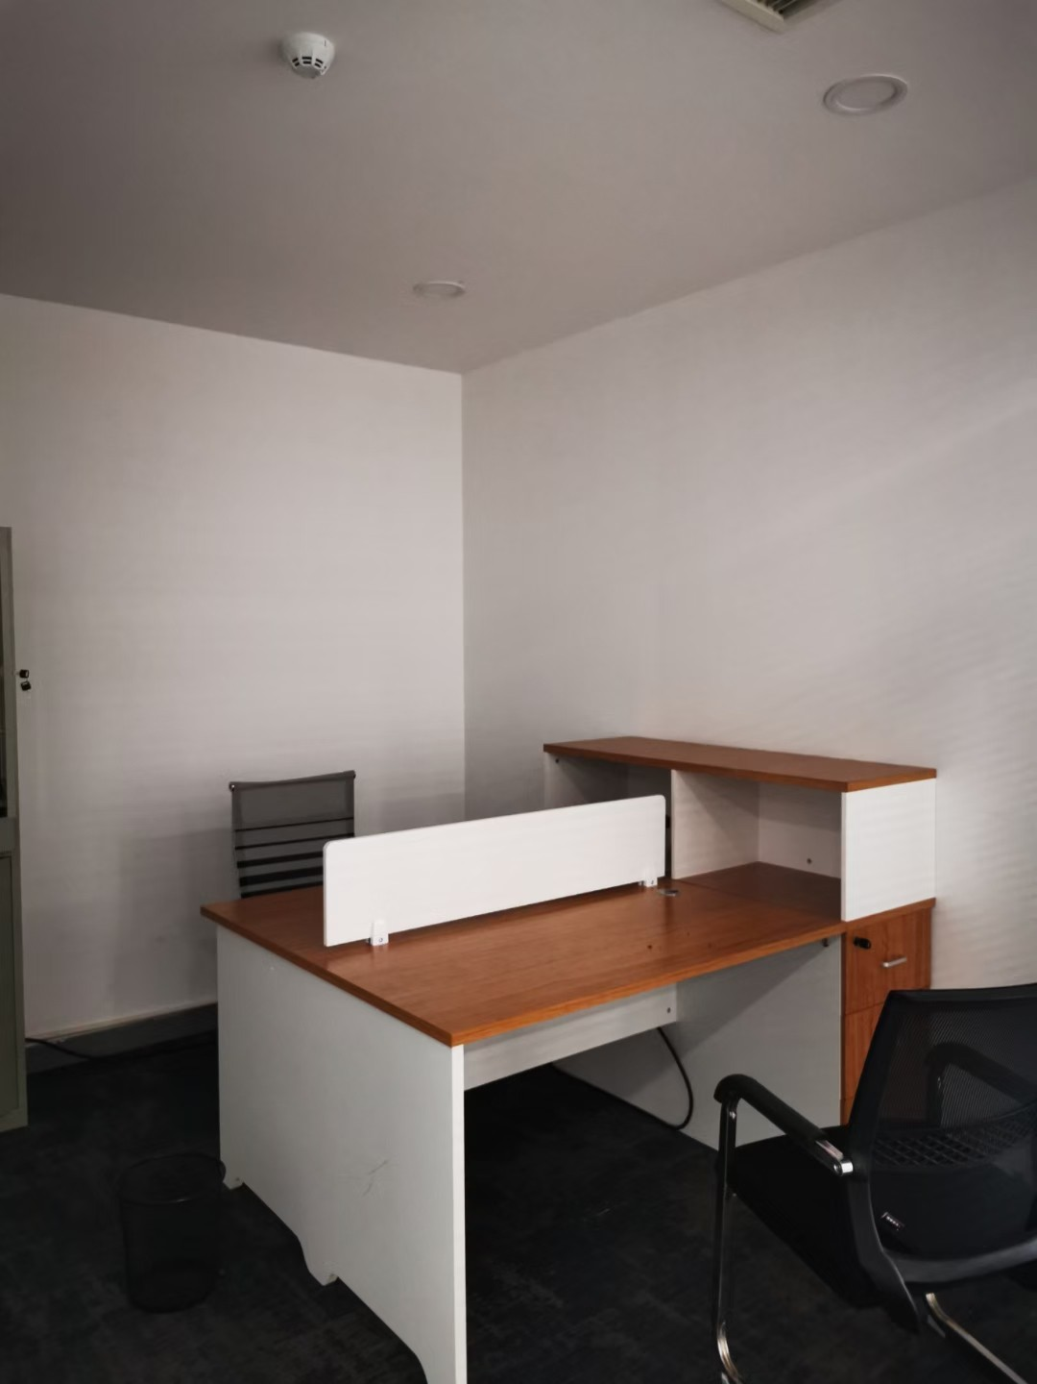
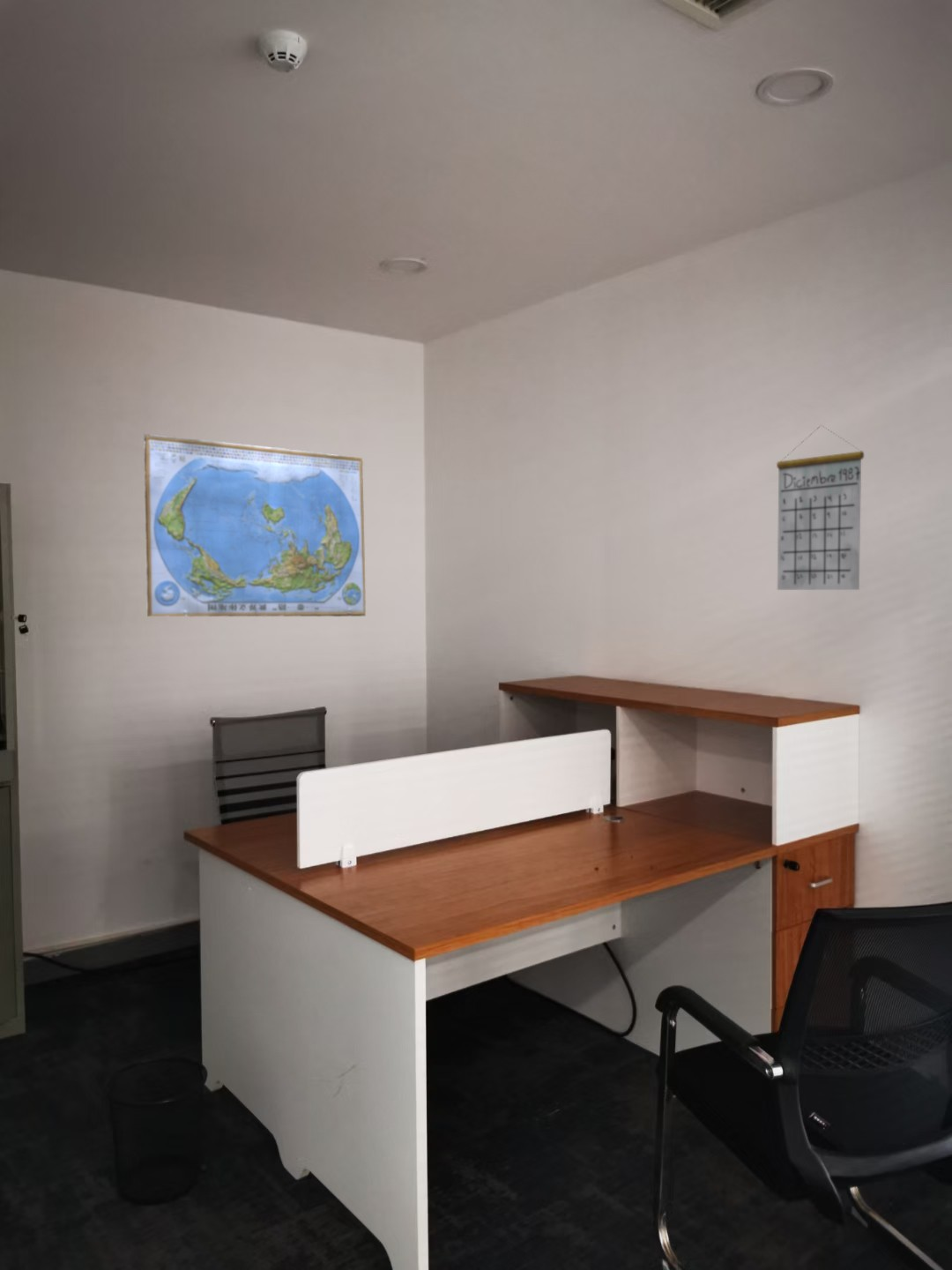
+ world map [143,433,367,617]
+ calendar [776,424,865,591]
